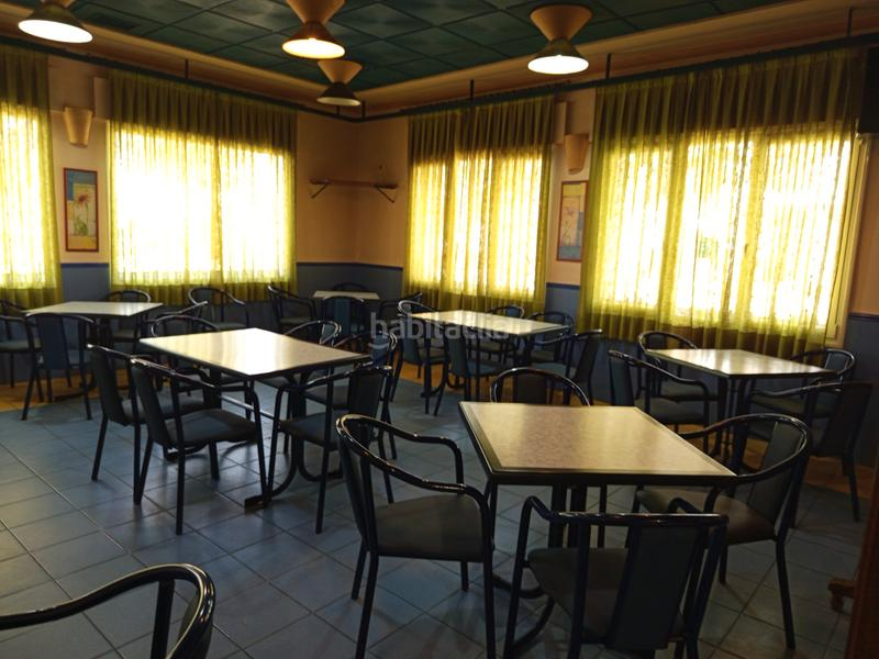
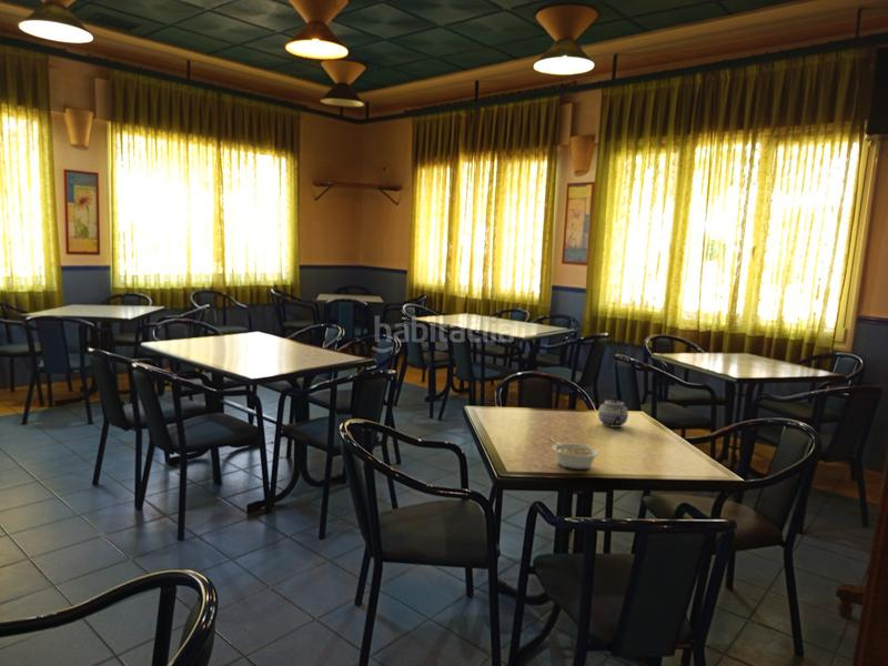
+ legume [547,437,601,471]
+ teapot [597,396,629,428]
